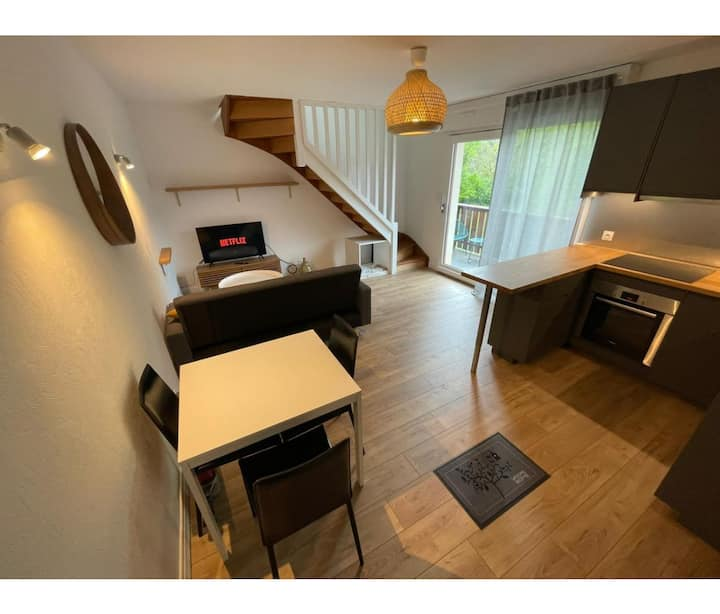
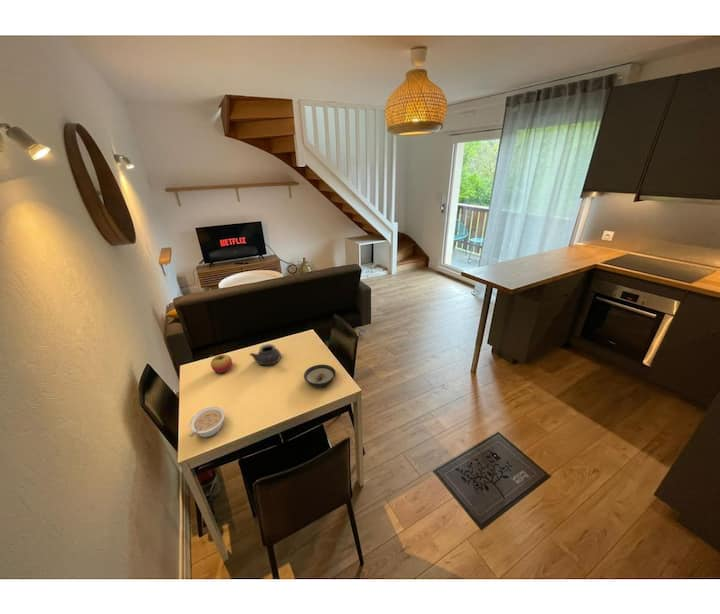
+ saucer [303,364,337,387]
+ teapot [249,343,282,366]
+ legume [189,405,226,438]
+ fruit [209,353,233,374]
